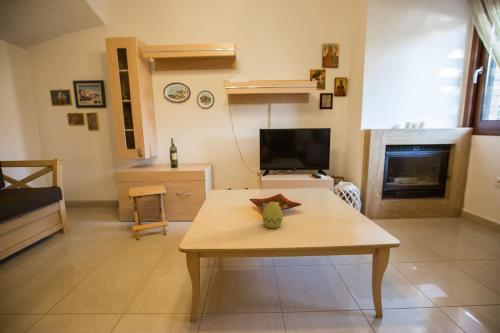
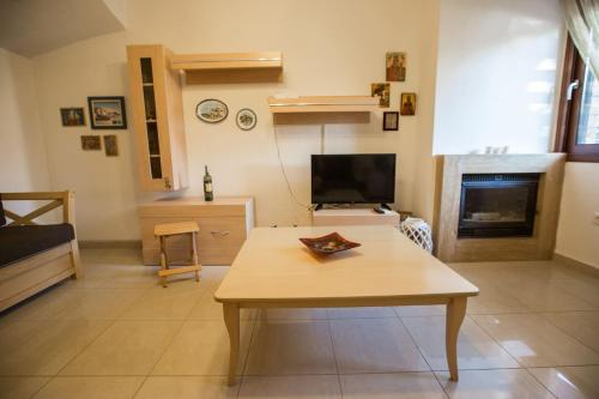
- decorative egg [261,201,284,229]
